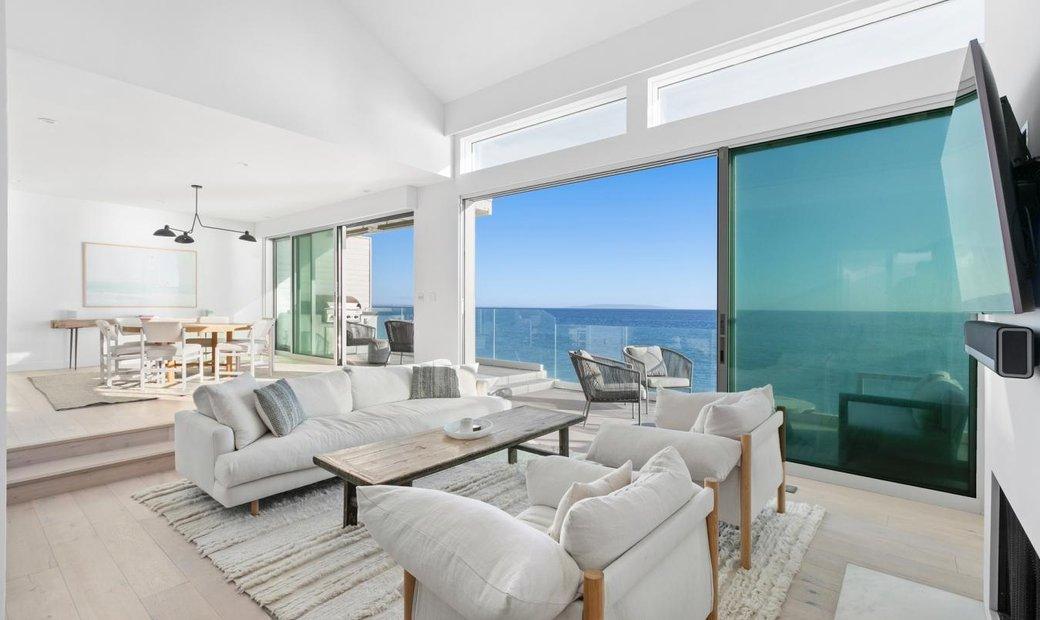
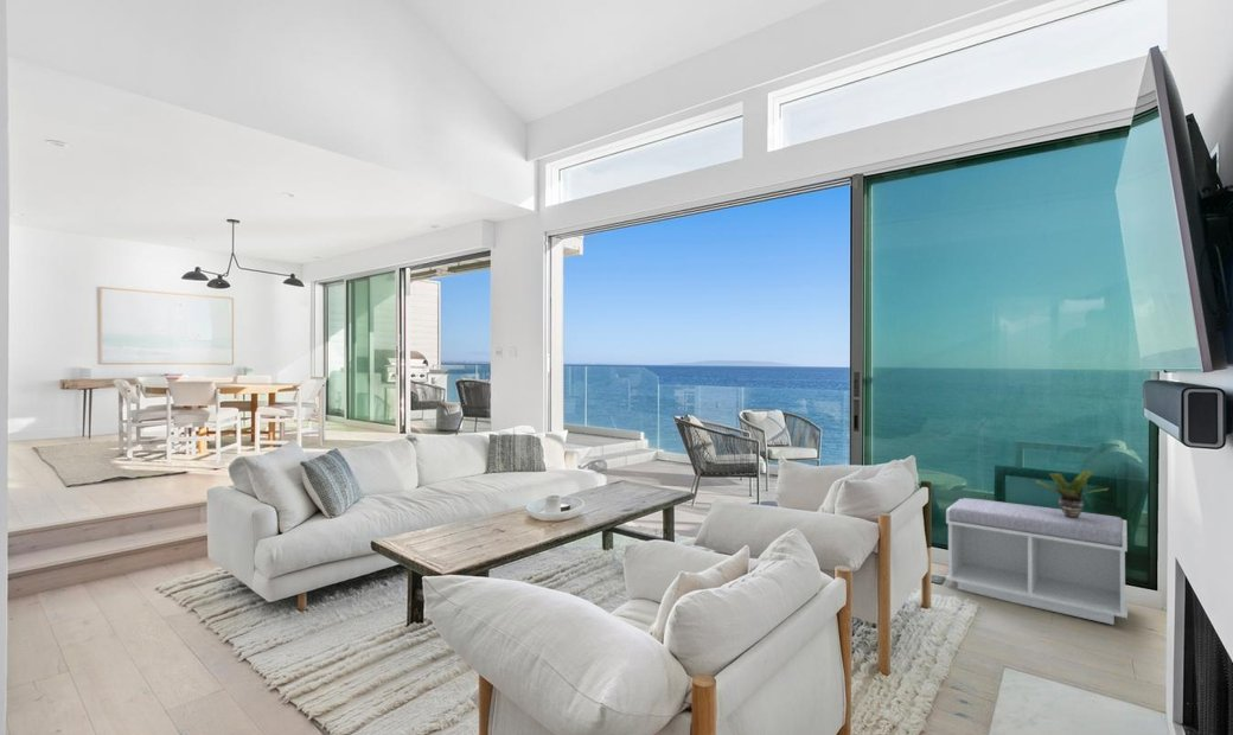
+ bench [945,497,1129,626]
+ potted plant [1034,469,1110,518]
